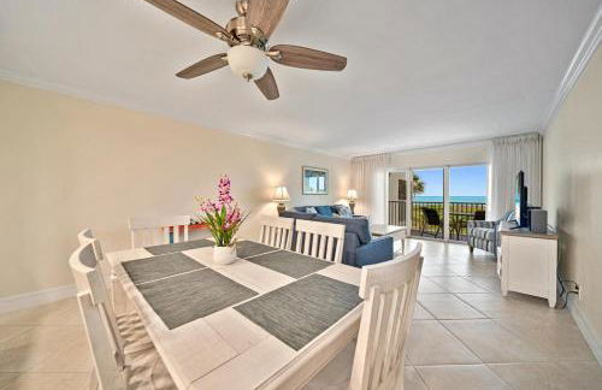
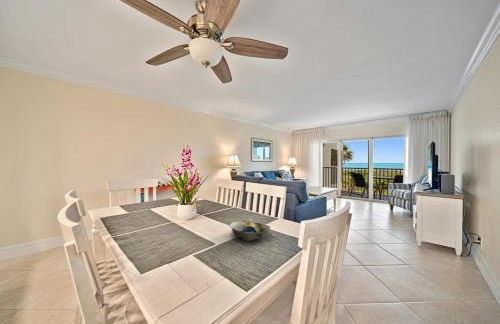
+ decorative bowl [229,217,271,242]
